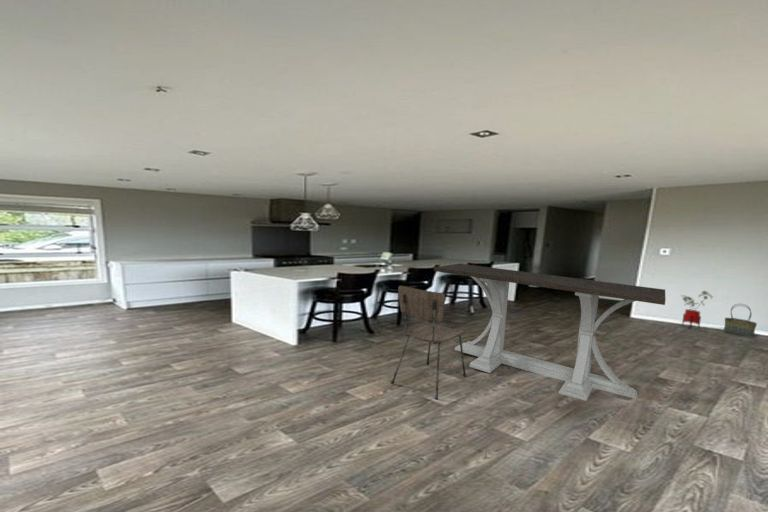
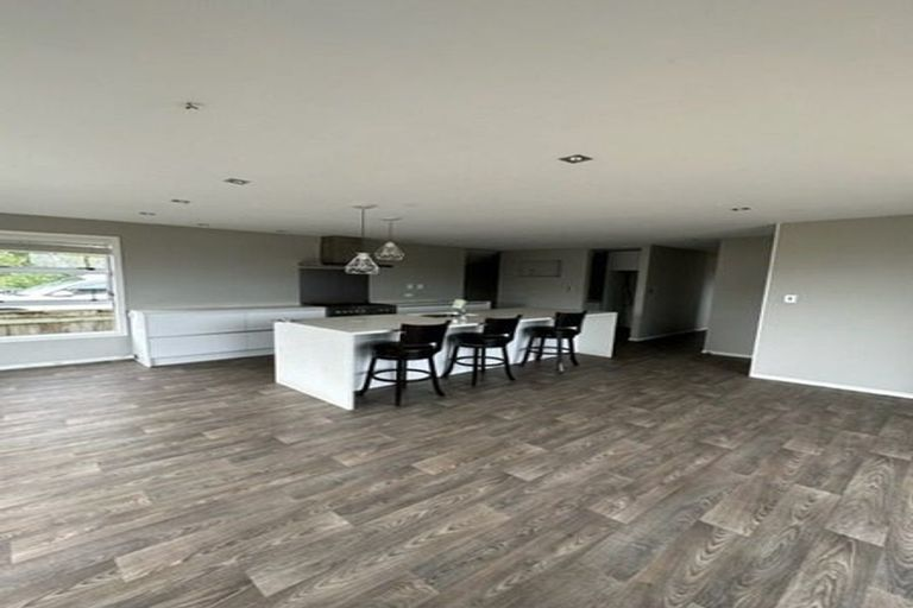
- basket [723,303,758,338]
- dining chair [390,285,467,401]
- house plant [681,290,713,330]
- dining table [433,263,666,402]
